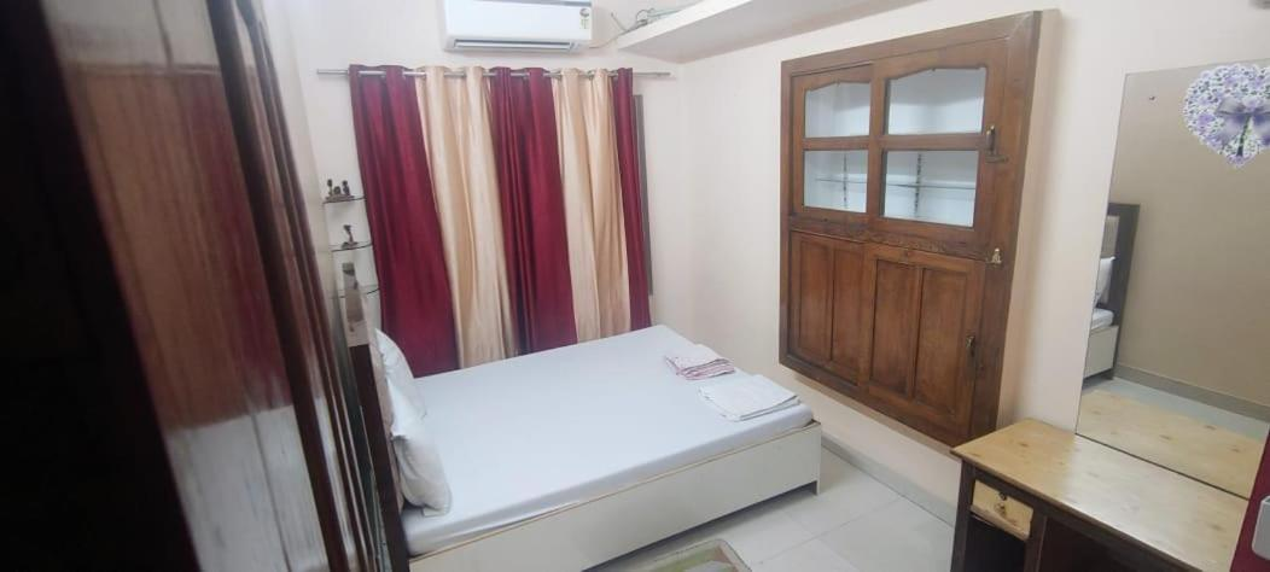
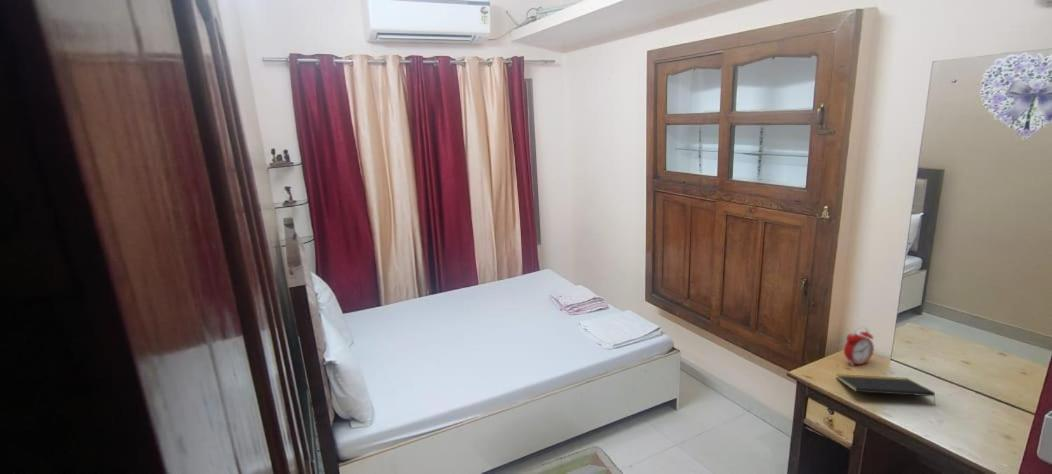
+ alarm clock [843,326,875,367]
+ notepad [835,373,936,405]
